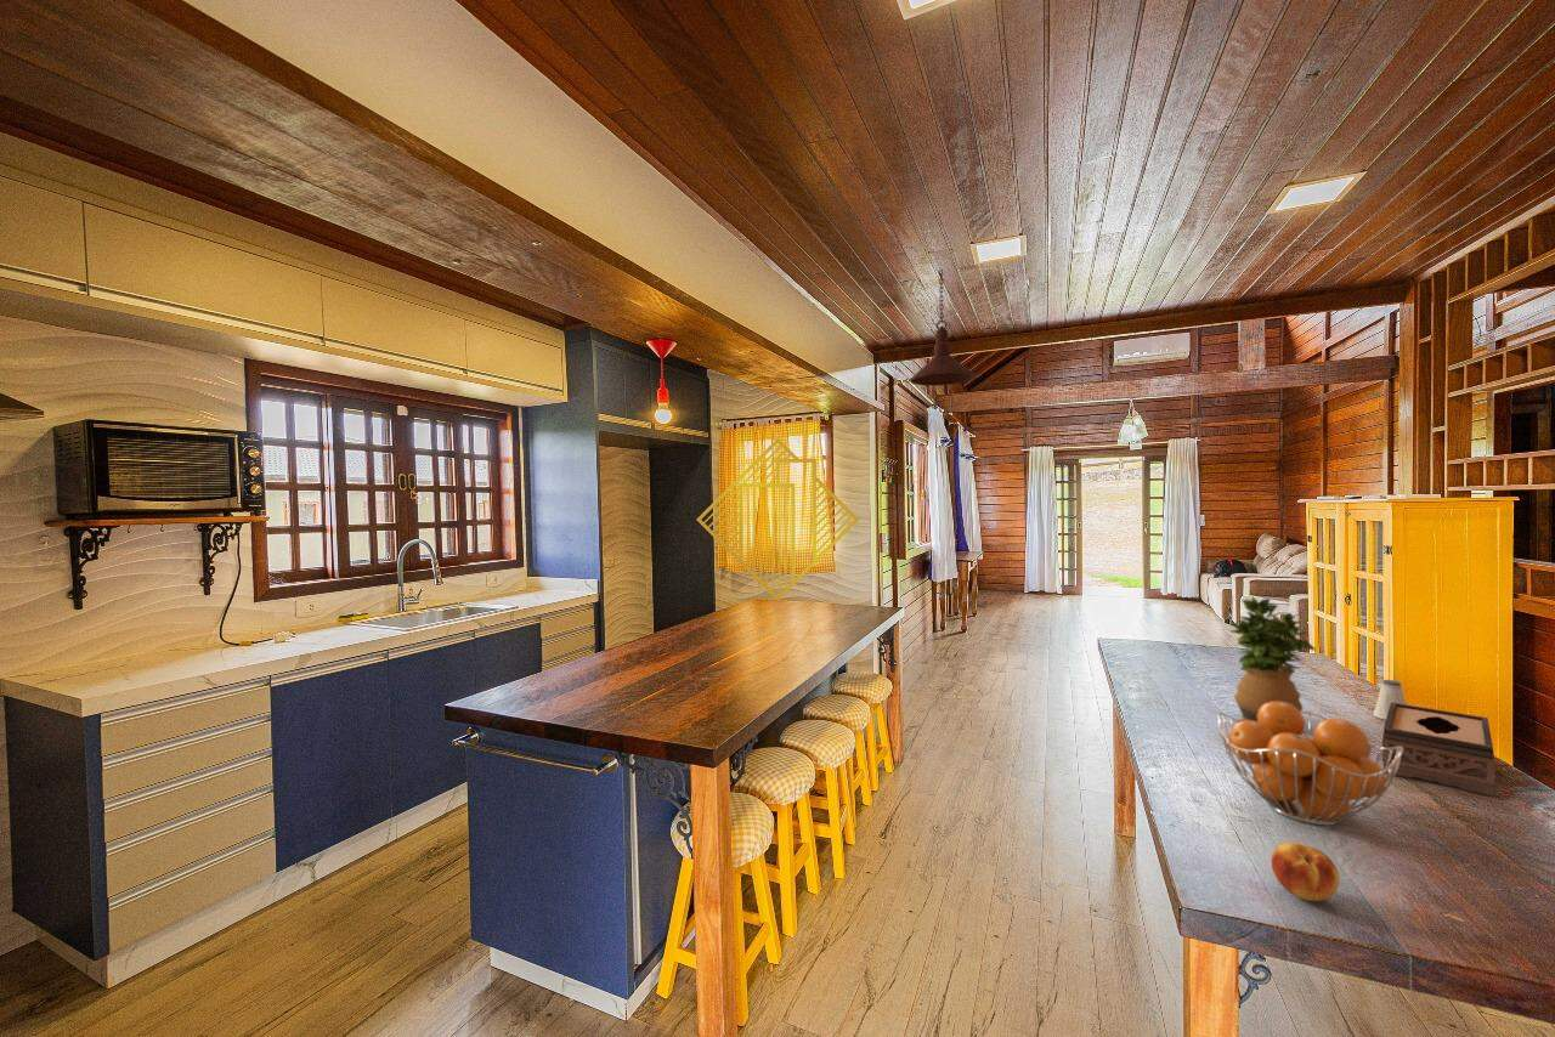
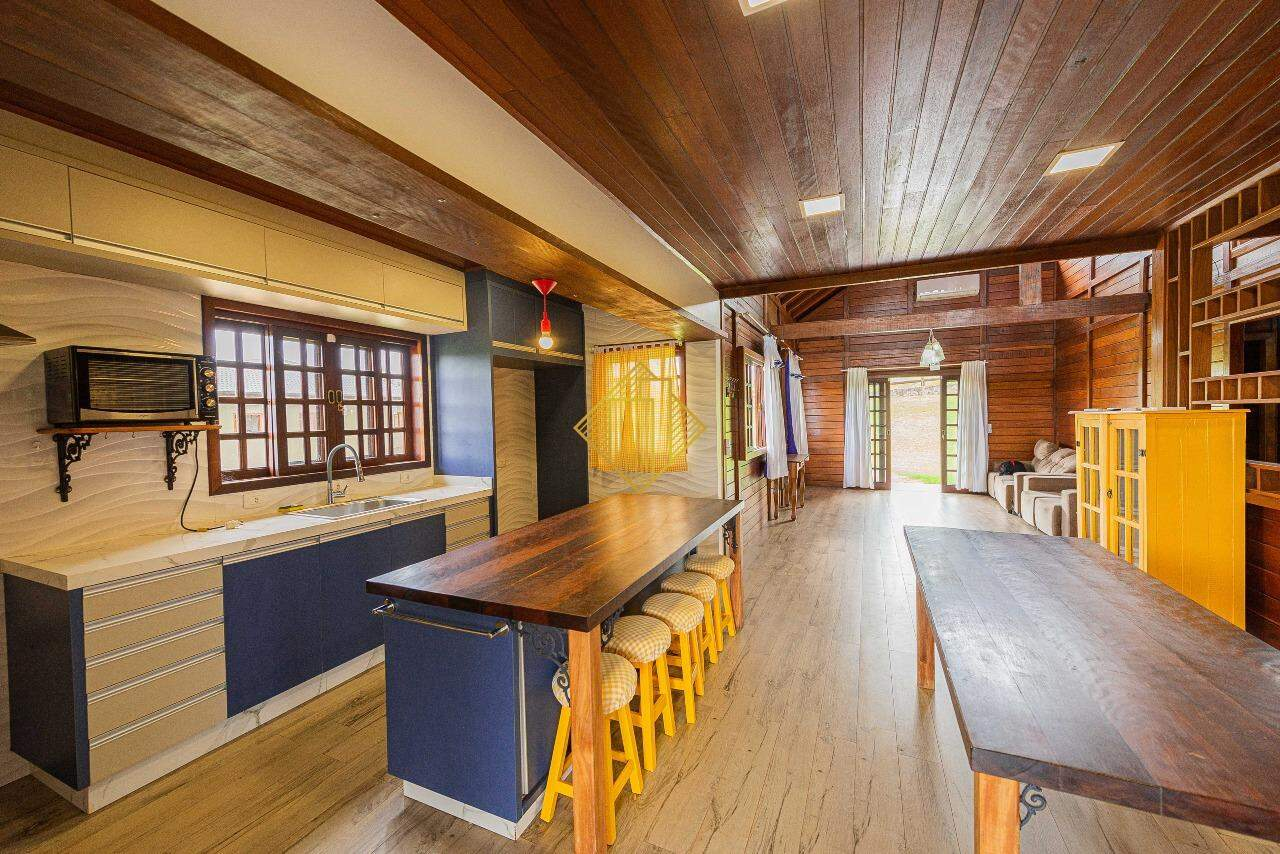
- pendant light [909,268,978,387]
- tissue box [1381,703,1497,797]
- saltshaker [1373,679,1407,721]
- fruit basket [1216,702,1403,827]
- potted plant [1228,595,1317,721]
- fruit [1271,841,1340,902]
